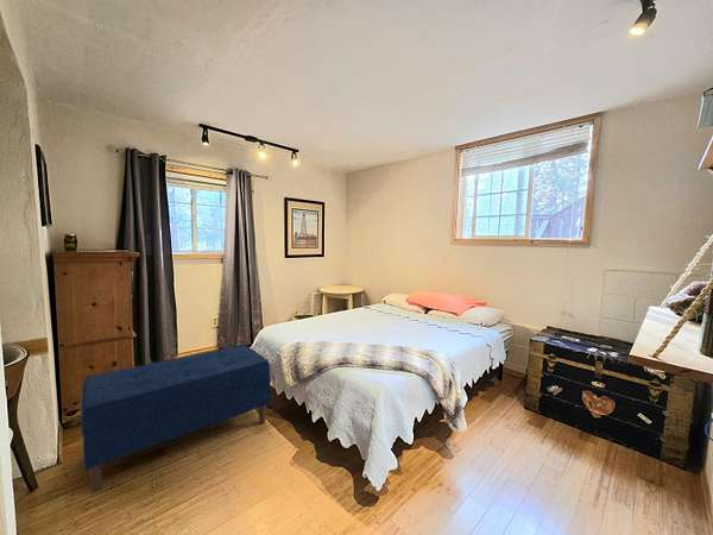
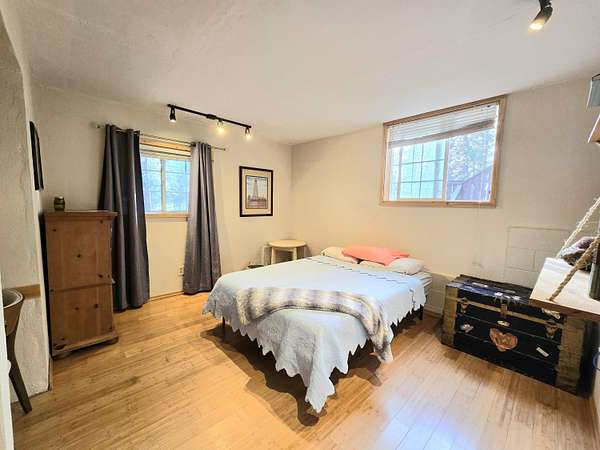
- bench [80,344,271,492]
